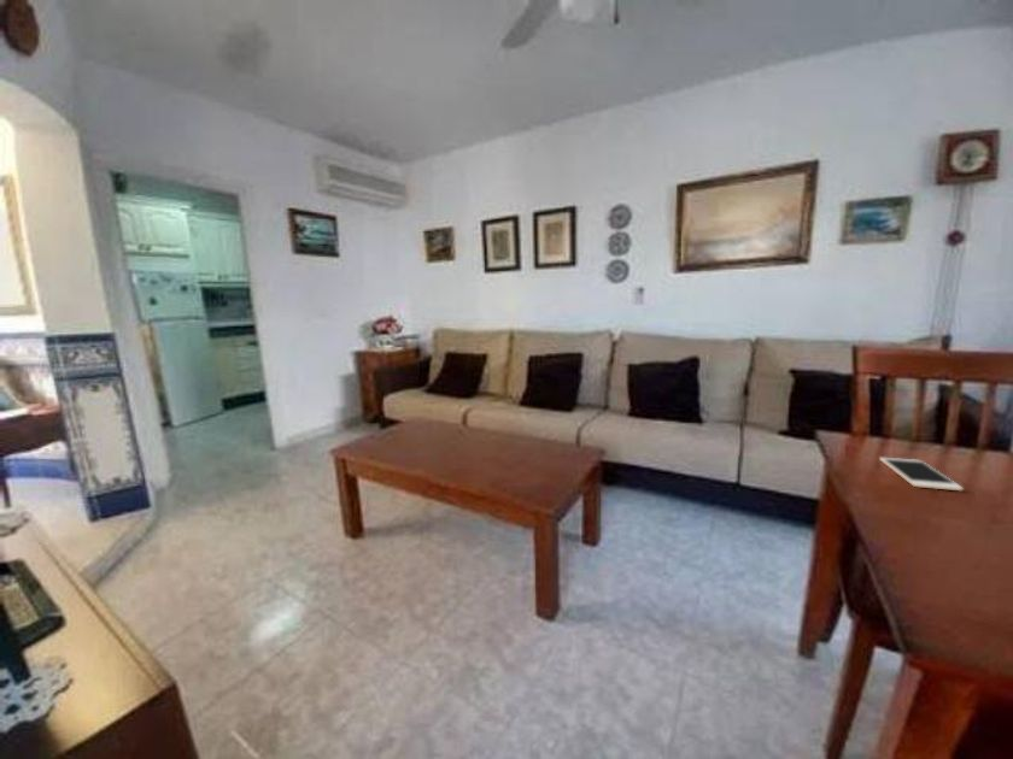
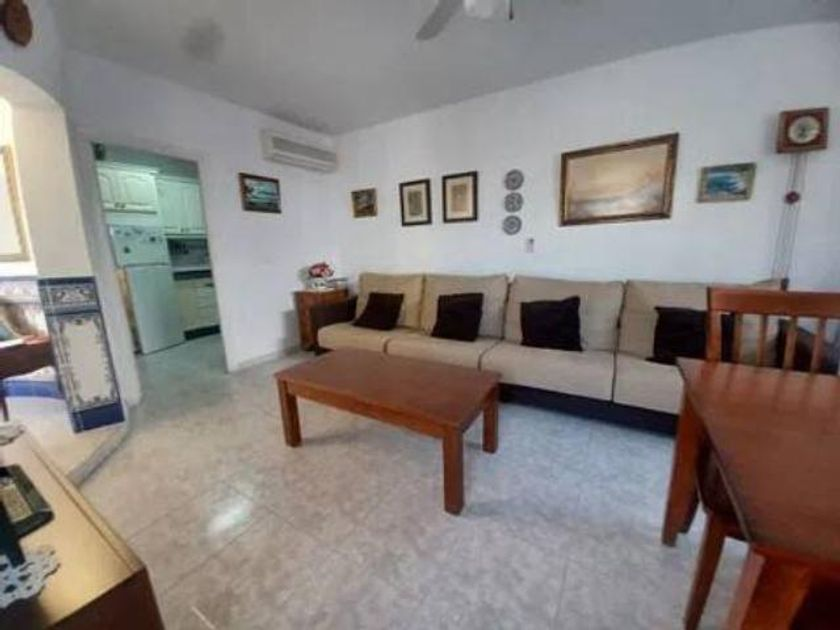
- cell phone [878,457,965,492]
